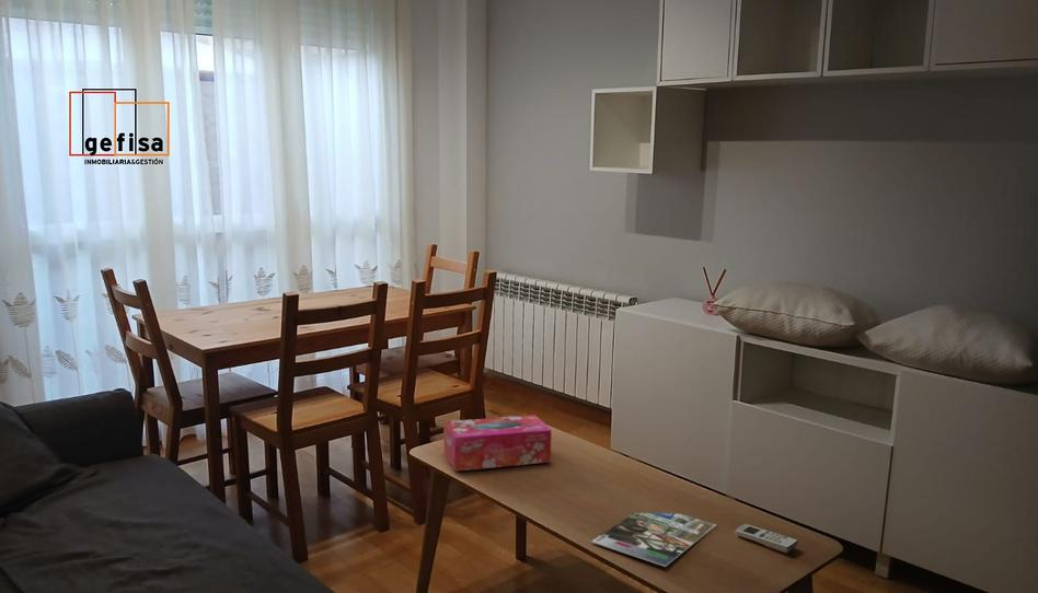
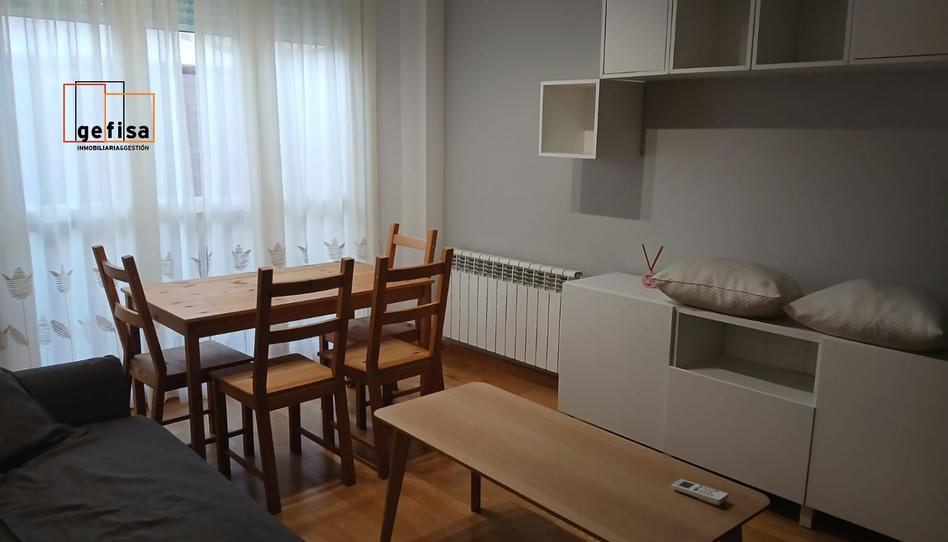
- magazine [590,512,717,568]
- tissue box [442,414,553,473]
